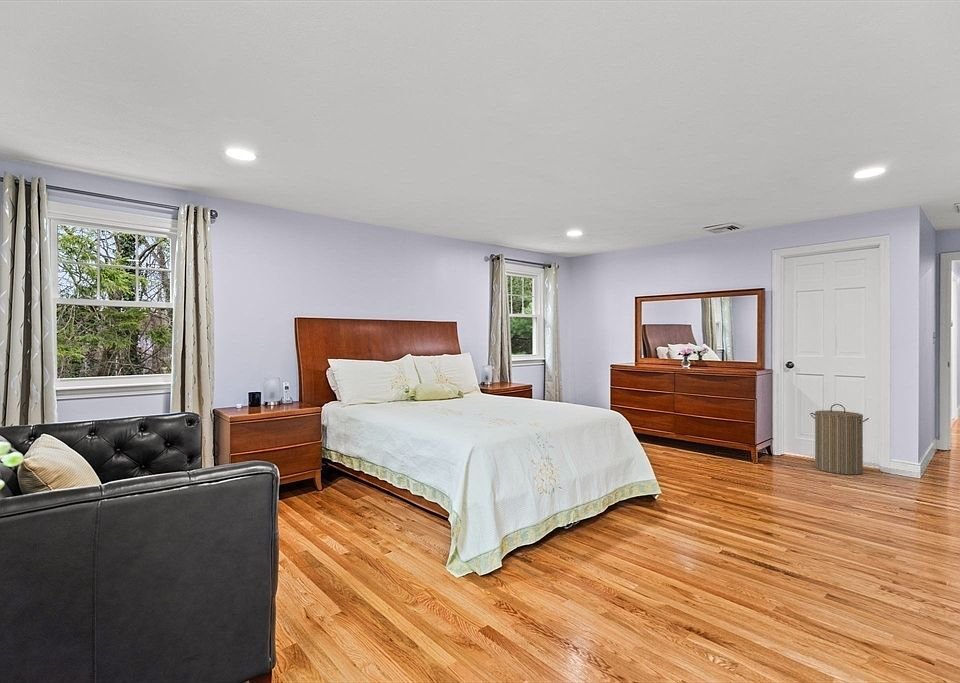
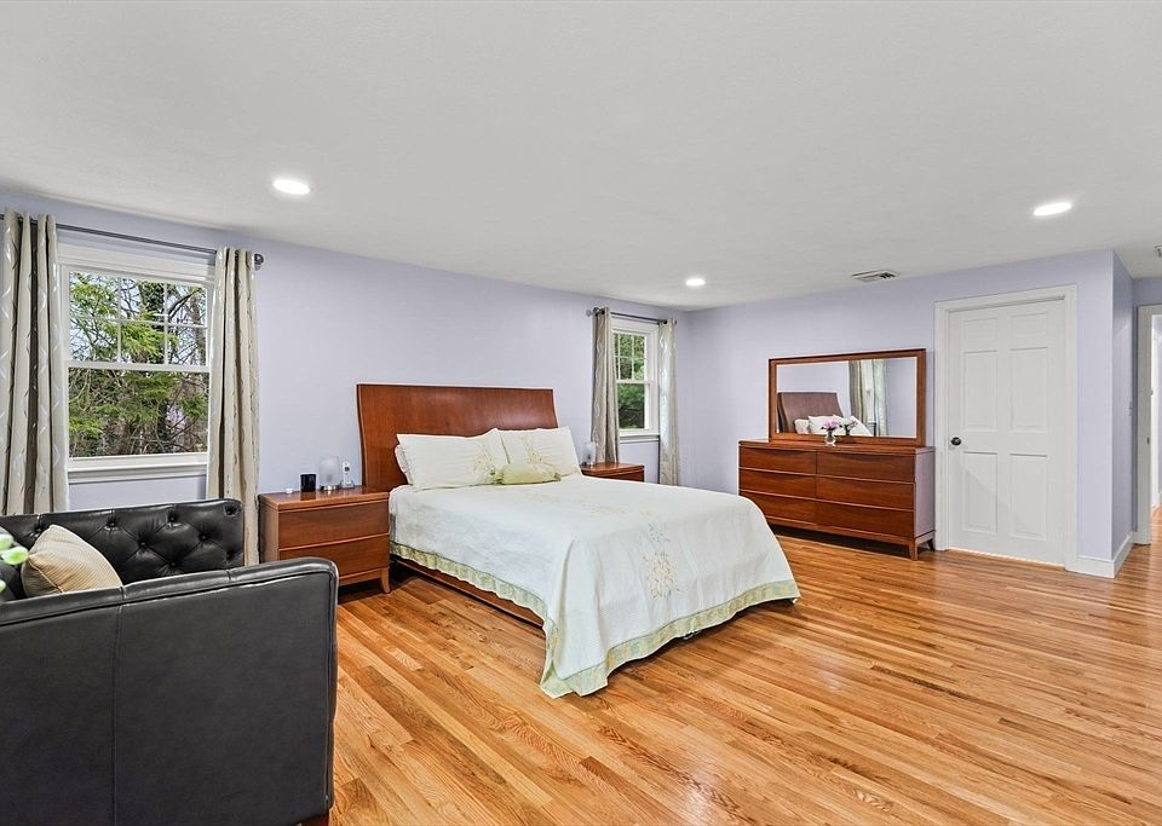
- laundry hamper [809,403,870,476]
